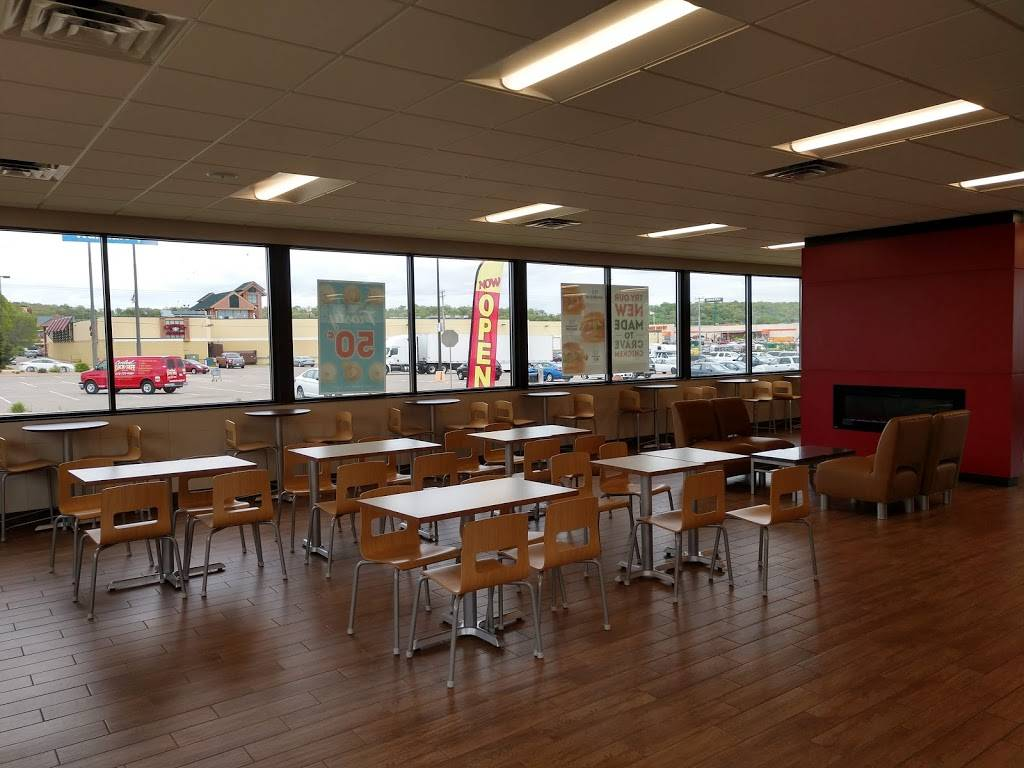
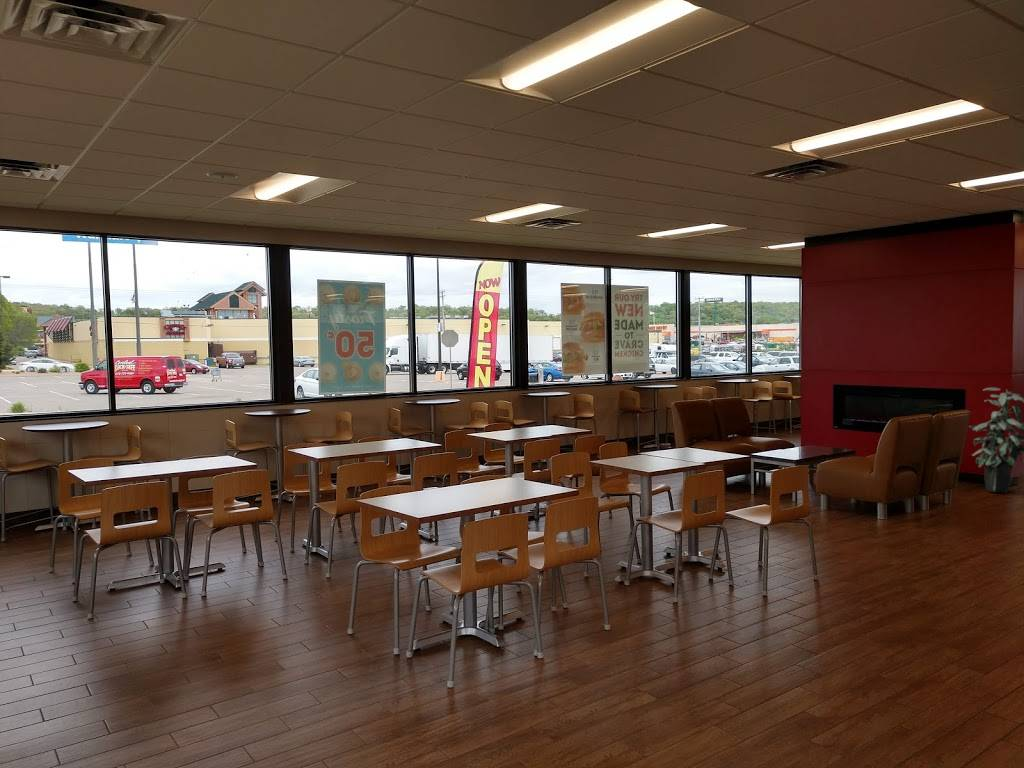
+ indoor plant [968,387,1024,494]
